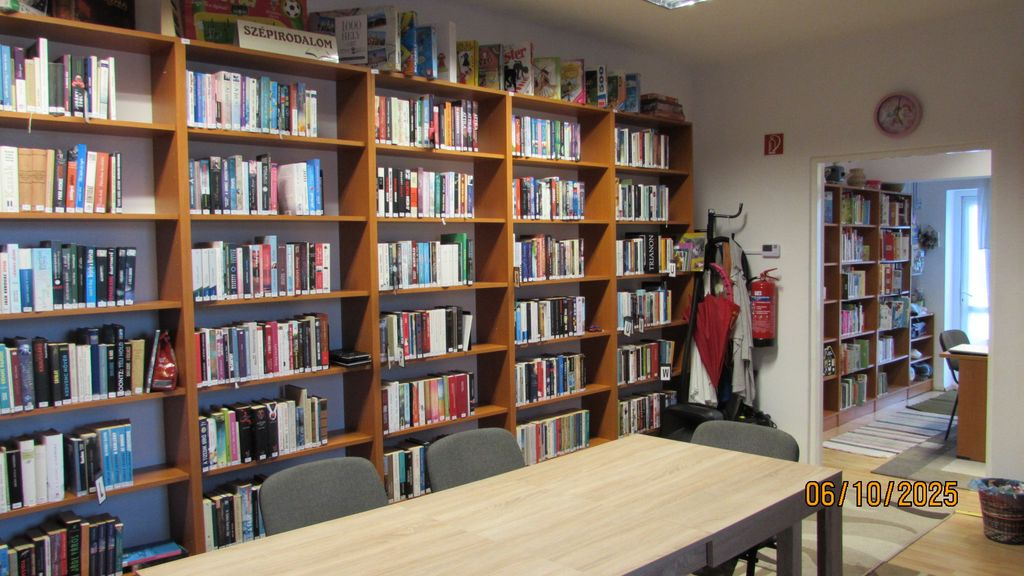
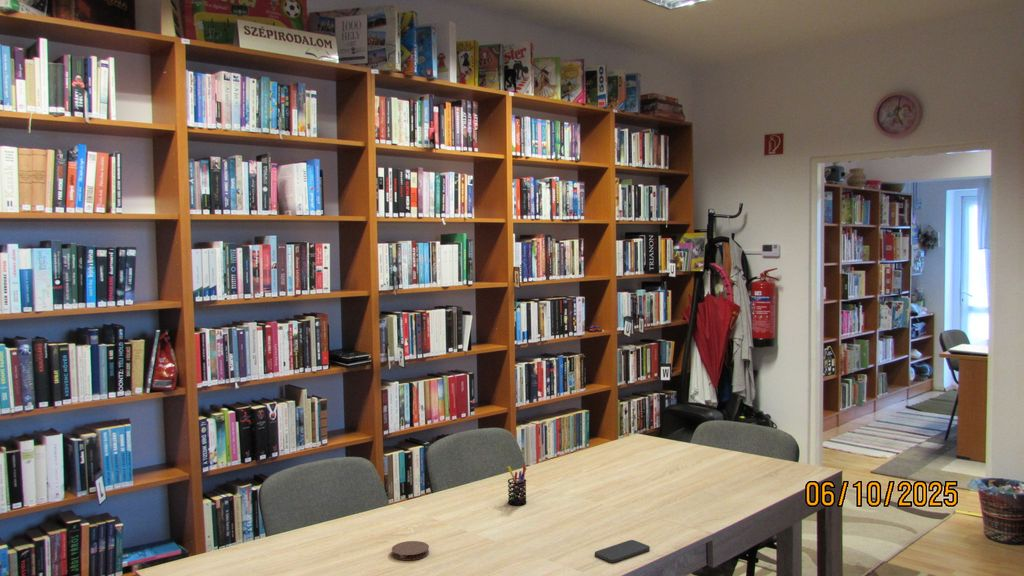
+ coaster [391,540,430,561]
+ pen holder [507,465,528,506]
+ smartphone [594,539,651,563]
